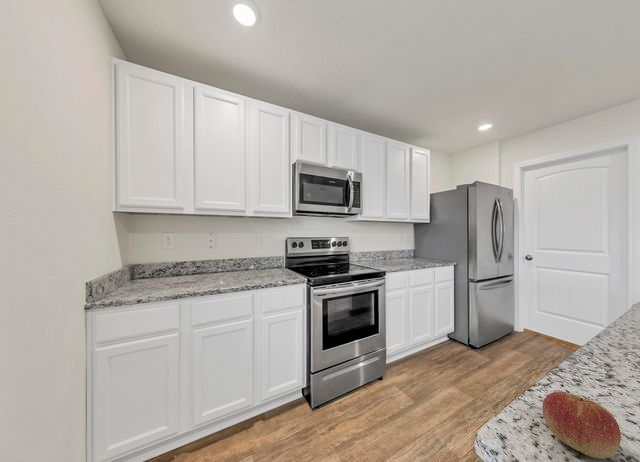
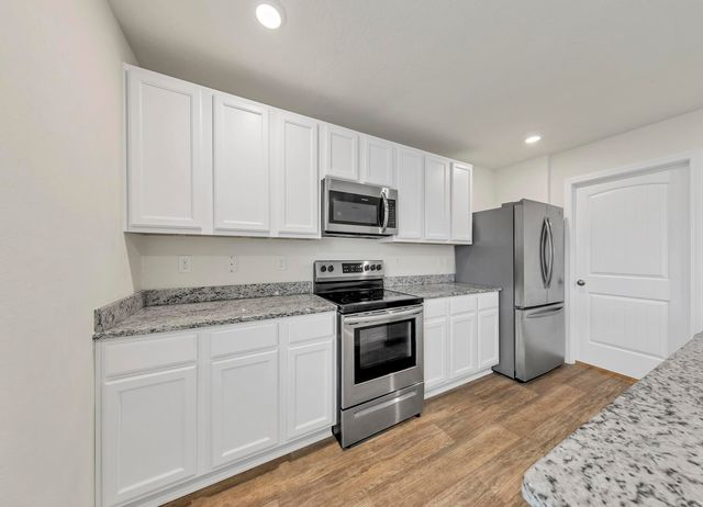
- apple [541,391,622,460]
